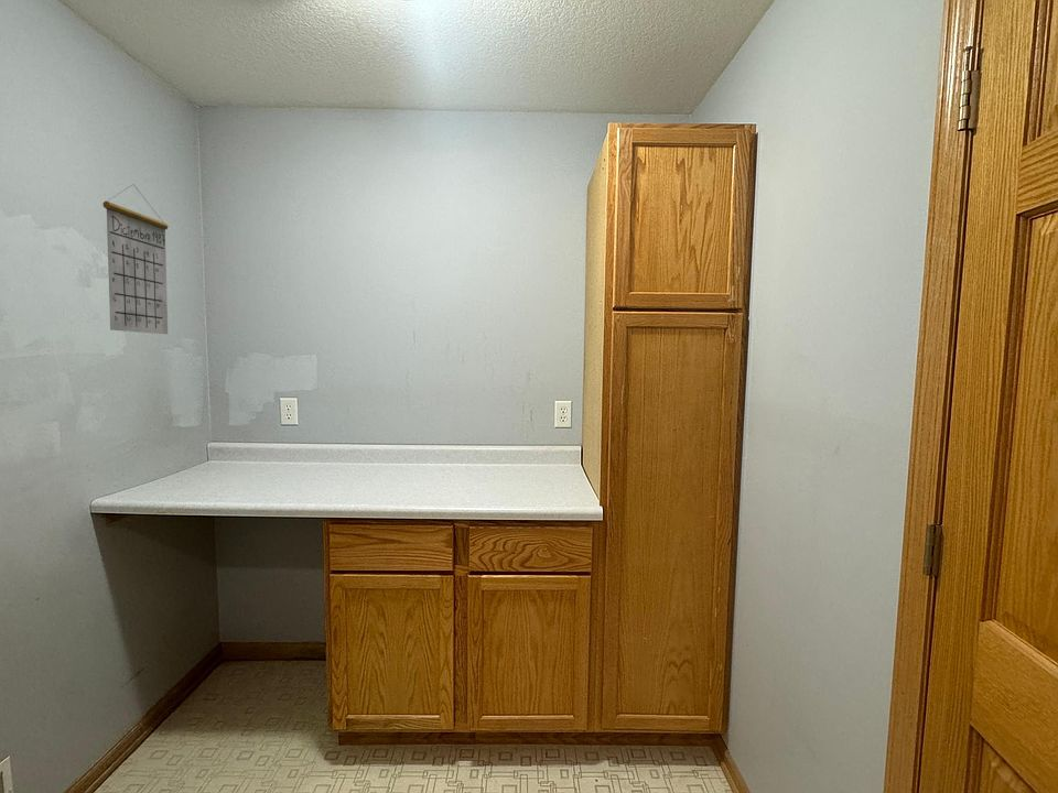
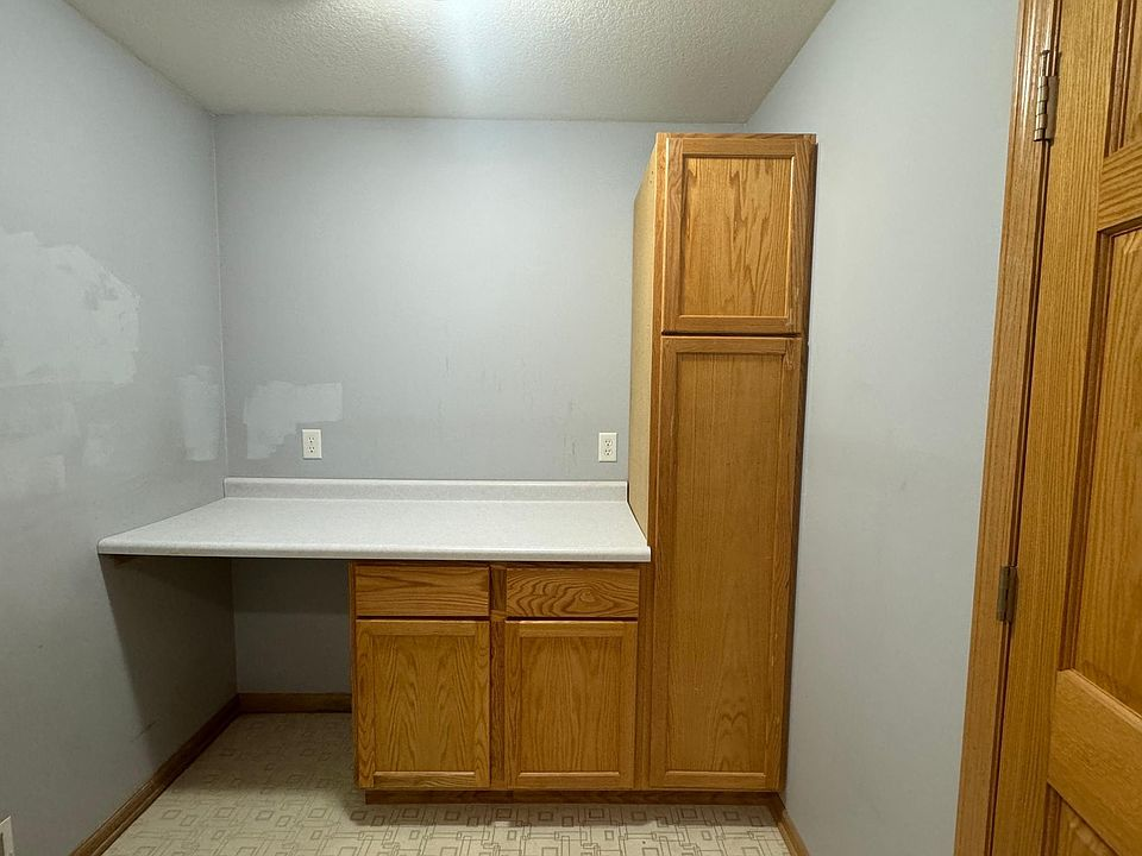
- calendar [101,183,169,335]
